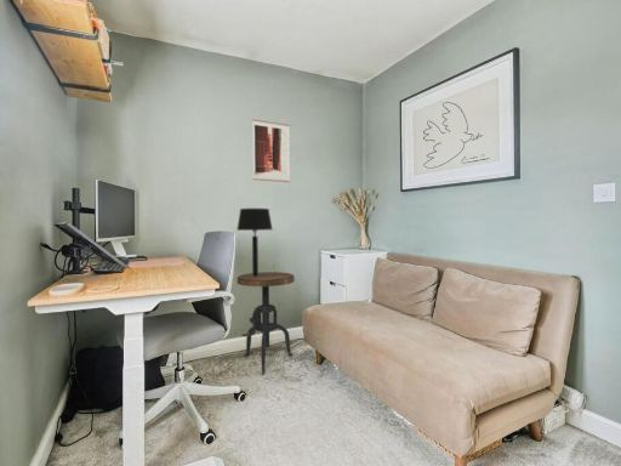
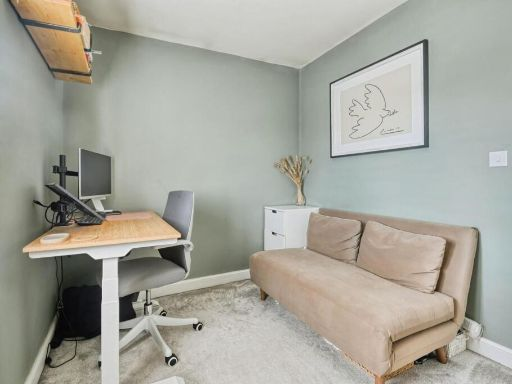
- side table [237,271,296,375]
- wall art [251,118,291,183]
- table lamp [235,208,273,277]
